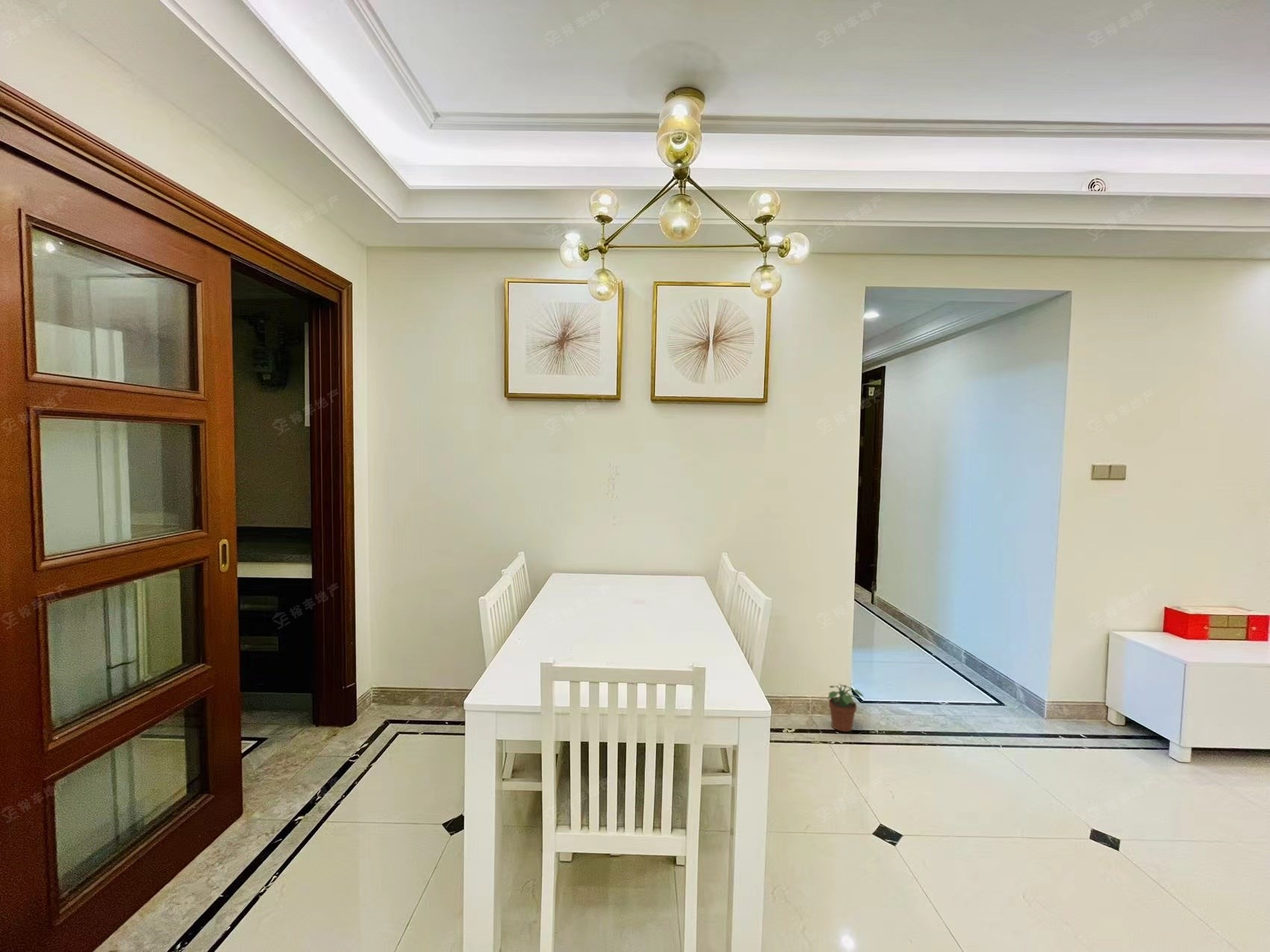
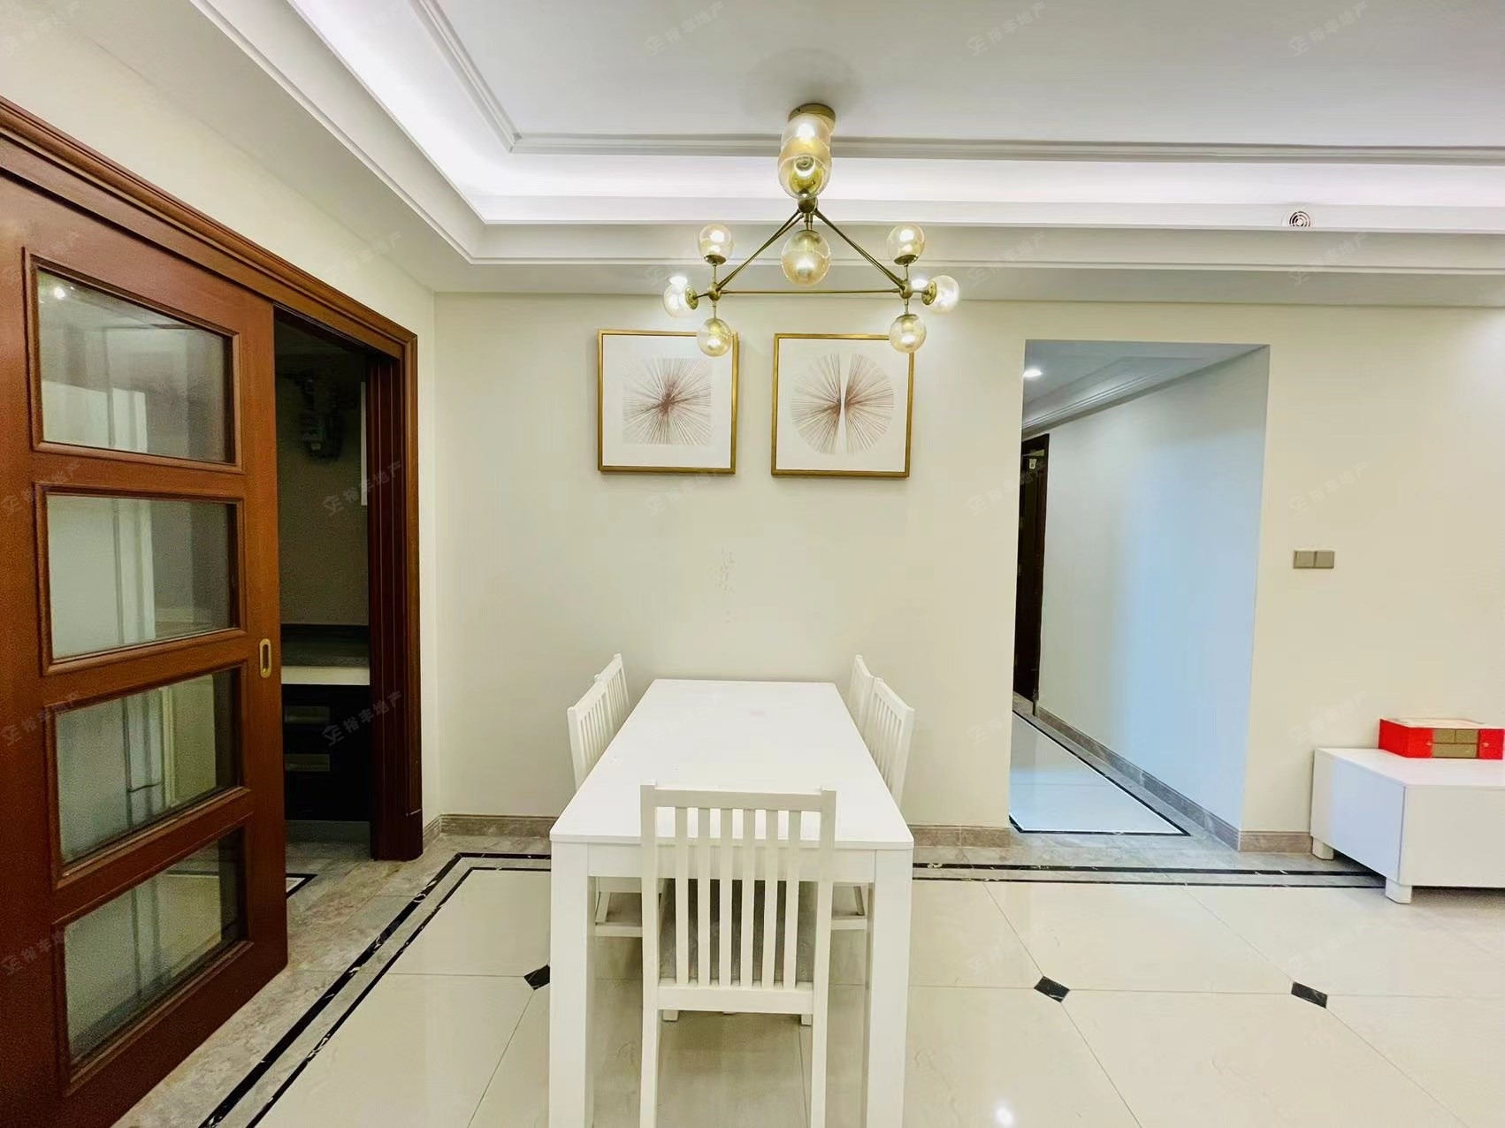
- potted plant [828,683,865,733]
